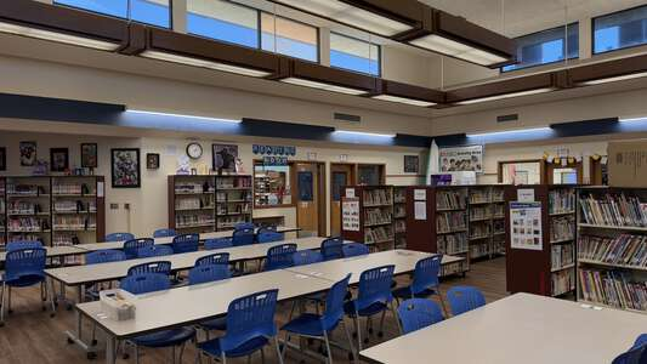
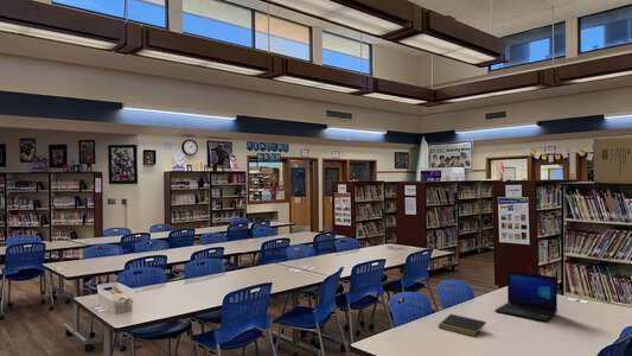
+ notepad [438,313,487,337]
+ laptop [493,269,558,323]
